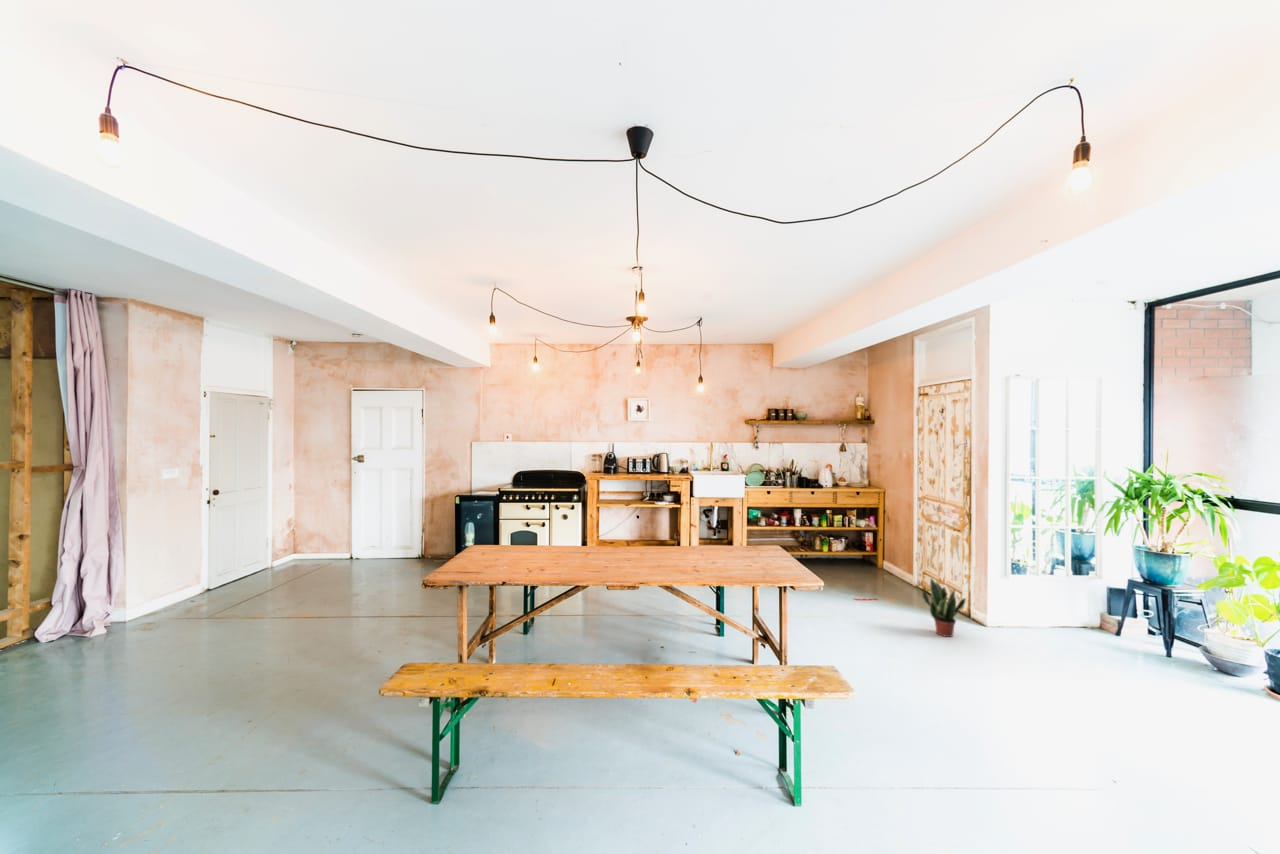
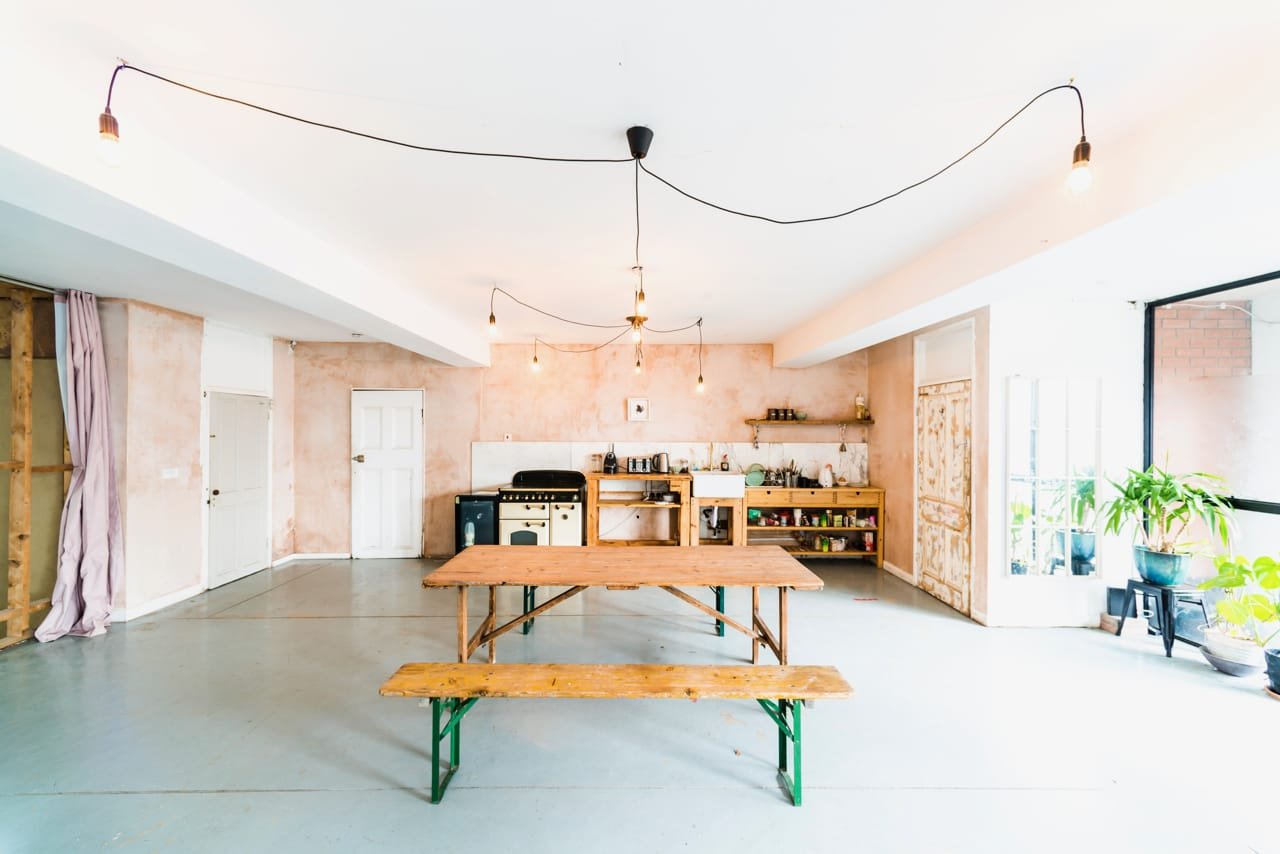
- potted plant [921,577,967,638]
